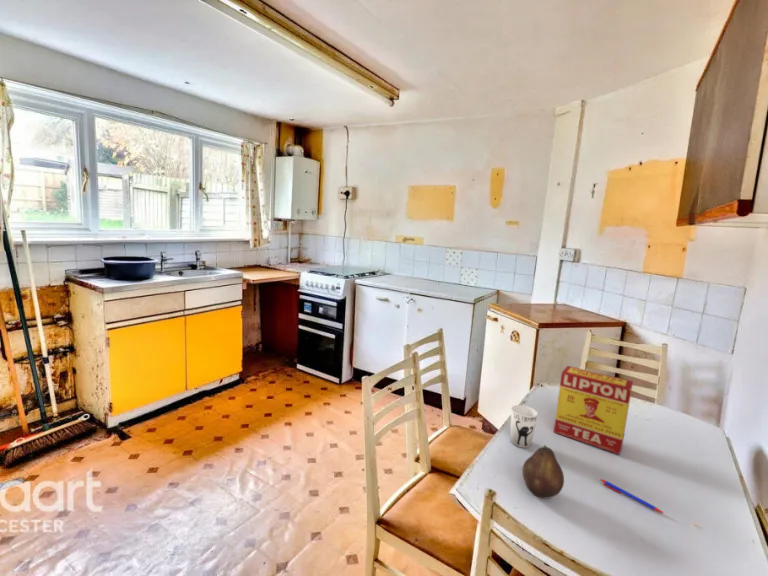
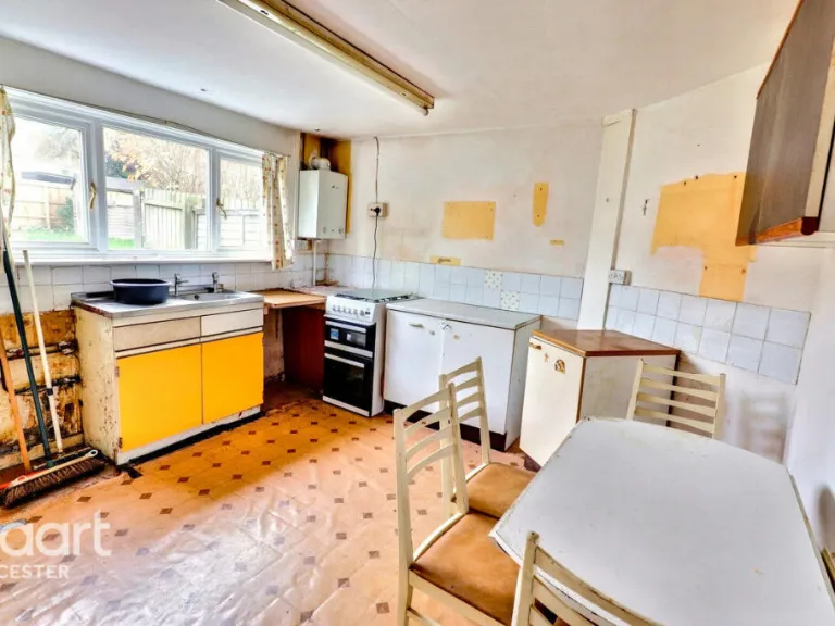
- fruit [521,444,565,499]
- tea box [553,365,634,455]
- pen [599,478,666,515]
- cup [509,404,539,449]
